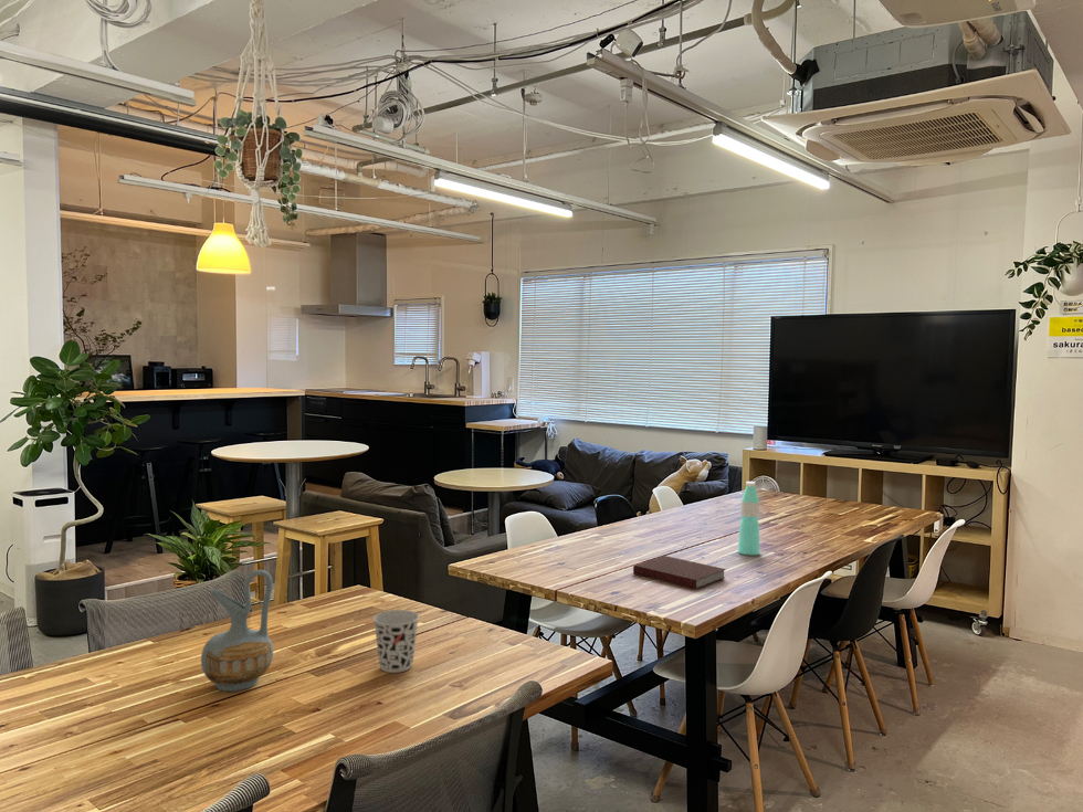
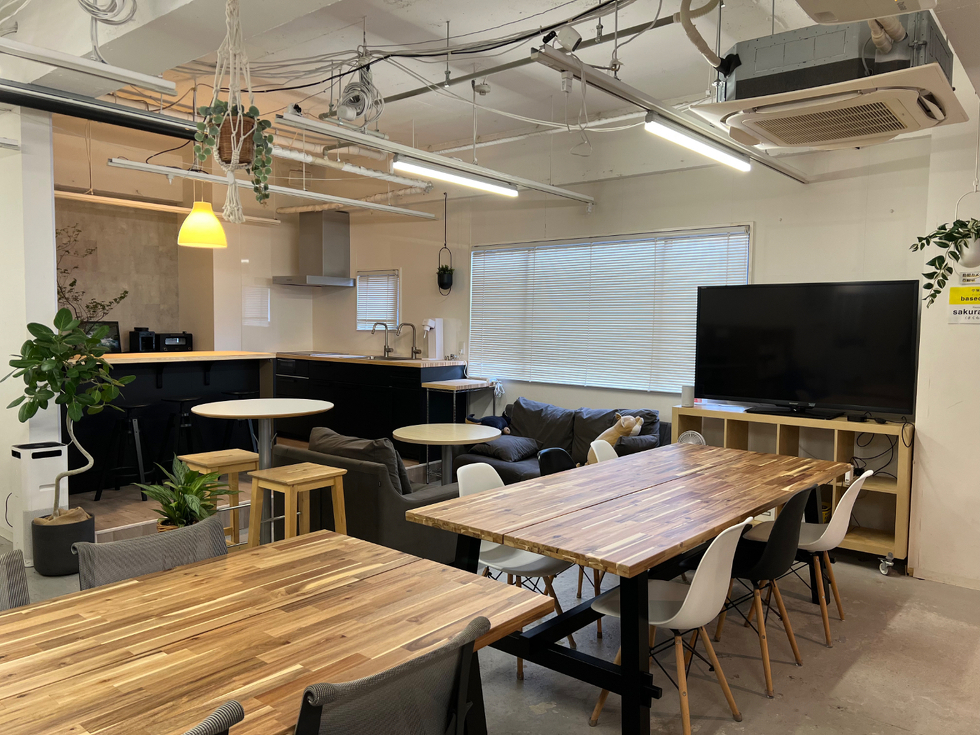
- water bottle [737,481,760,556]
- cup [372,609,420,674]
- notebook [632,555,727,590]
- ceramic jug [200,569,274,693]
